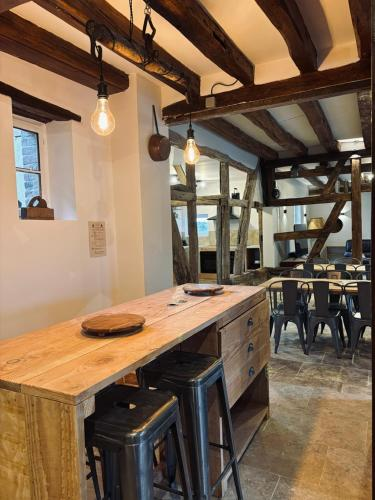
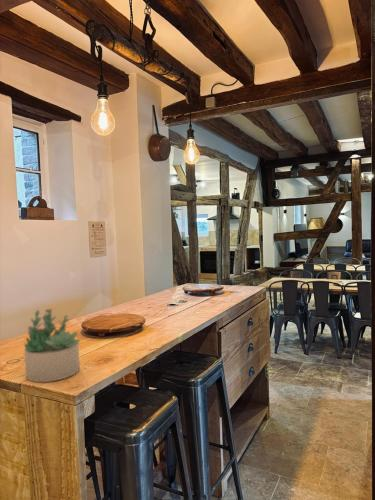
+ succulent plant [23,307,82,383]
